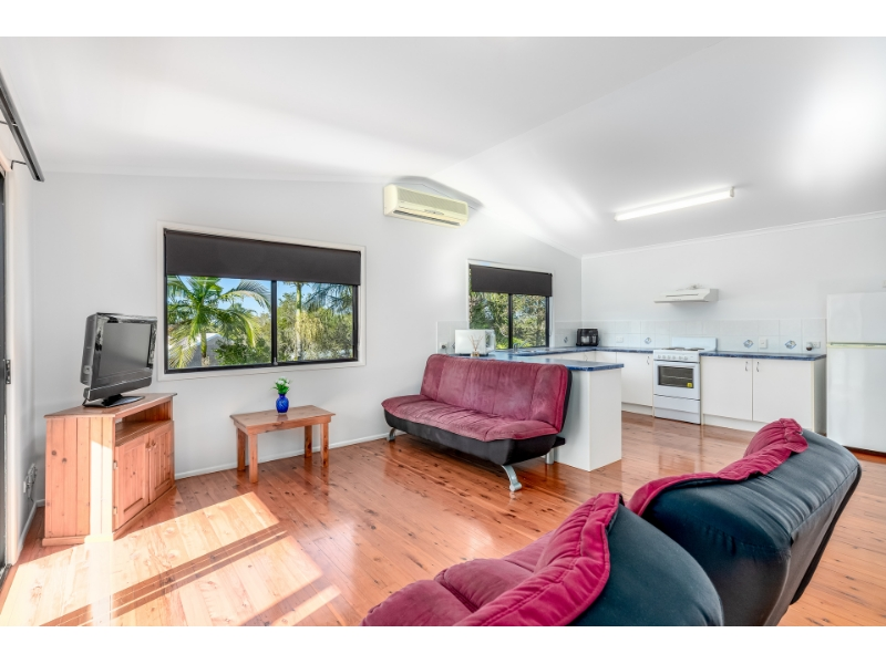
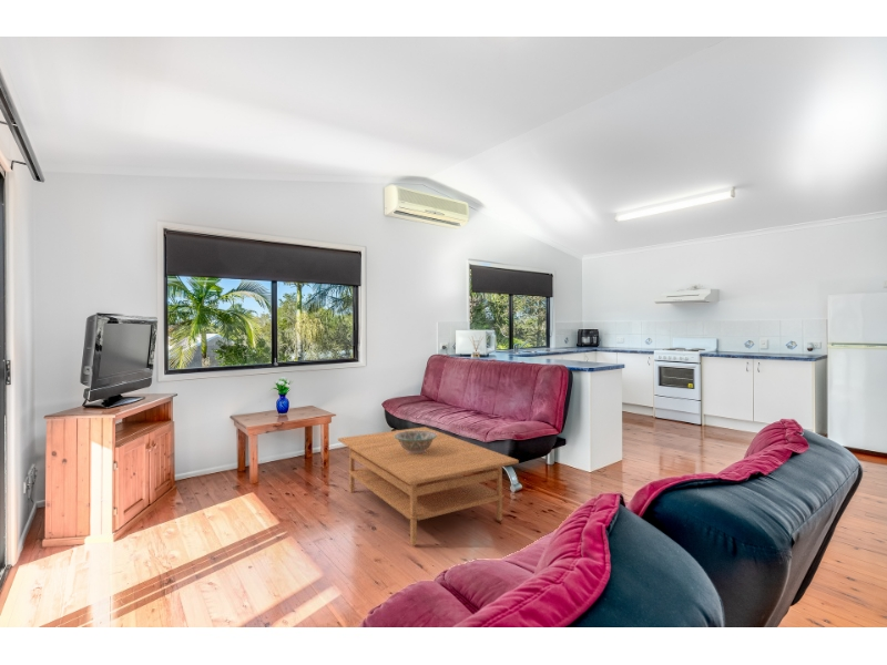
+ coffee table [337,426,520,546]
+ decorative bowl [395,431,437,453]
